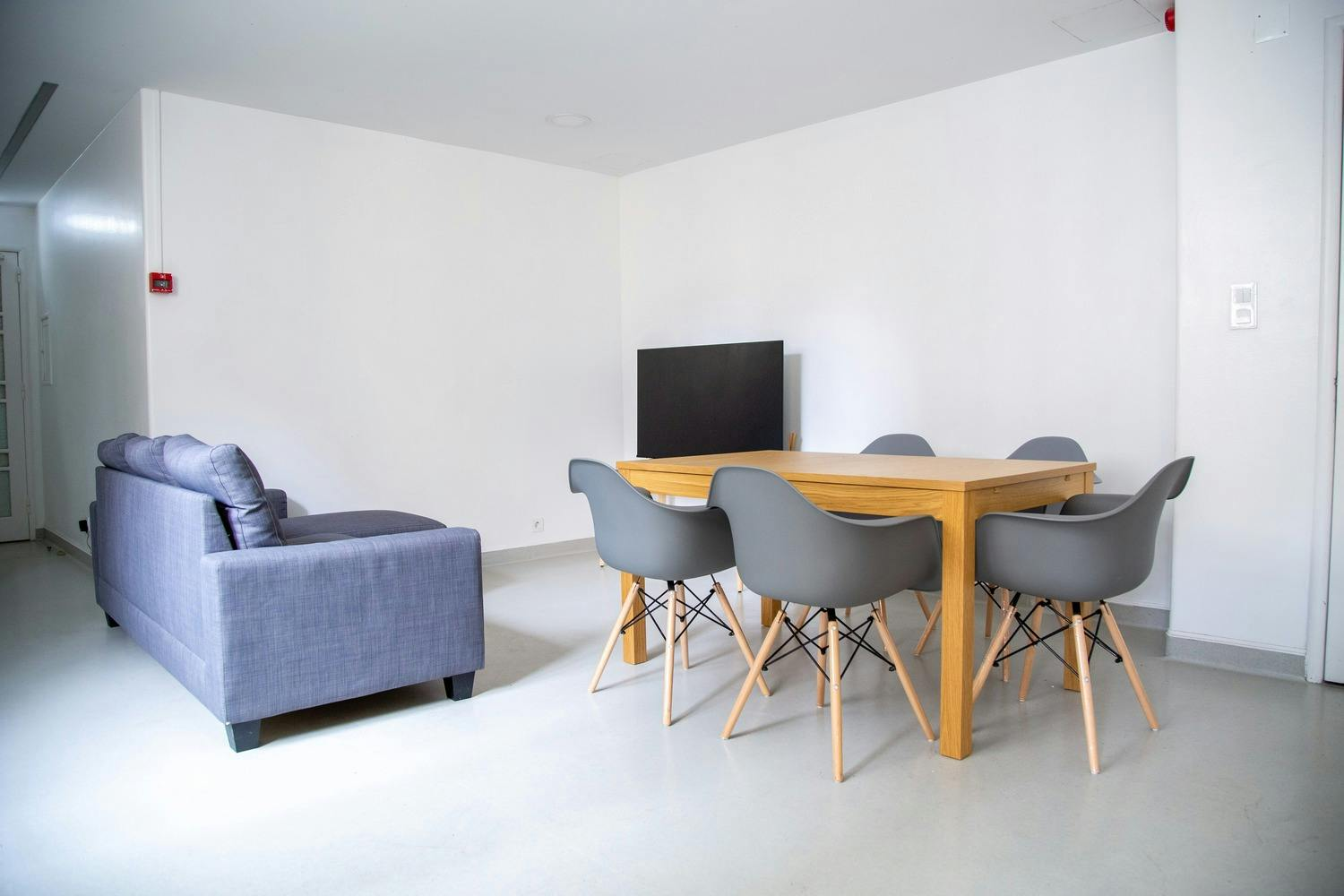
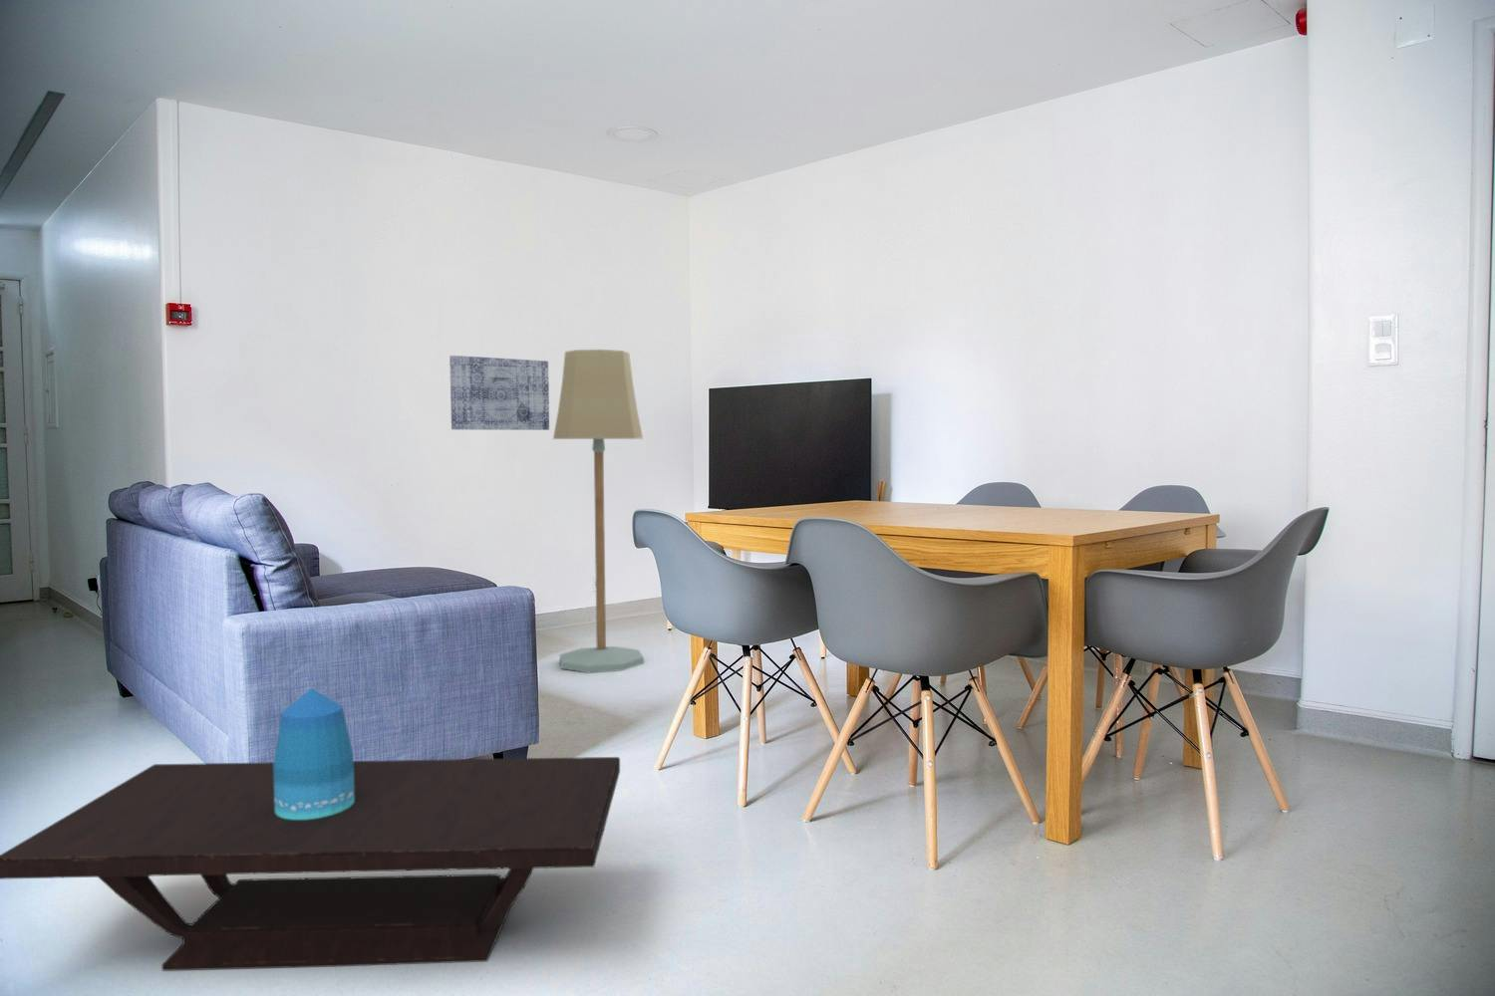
+ coffee table [0,756,621,972]
+ vase [274,687,355,819]
+ floor lamp [552,349,645,675]
+ wall art [448,355,551,431]
